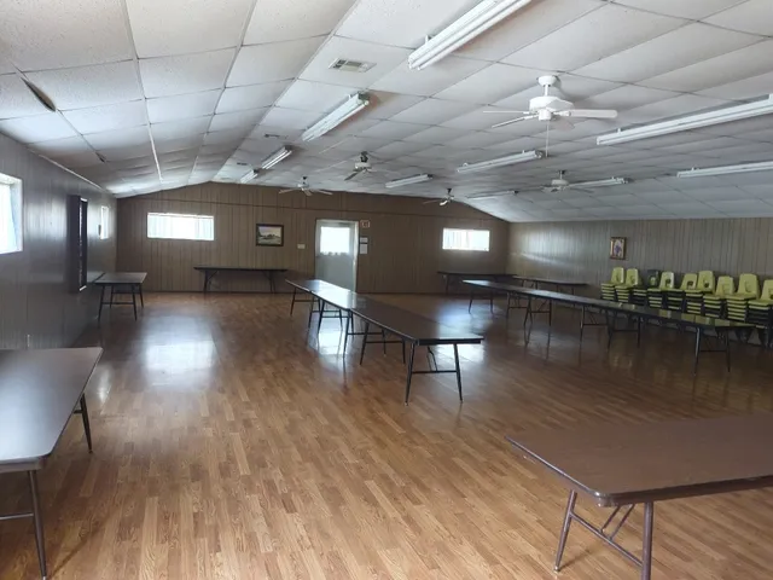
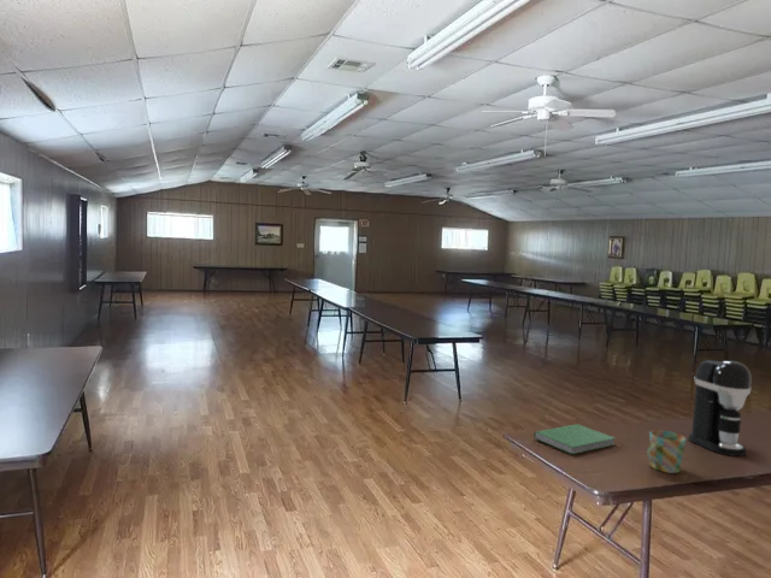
+ hardcover book [532,423,616,455]
+ mug [647,430,687,474]
+ coffee maker [688,359,753,458]
